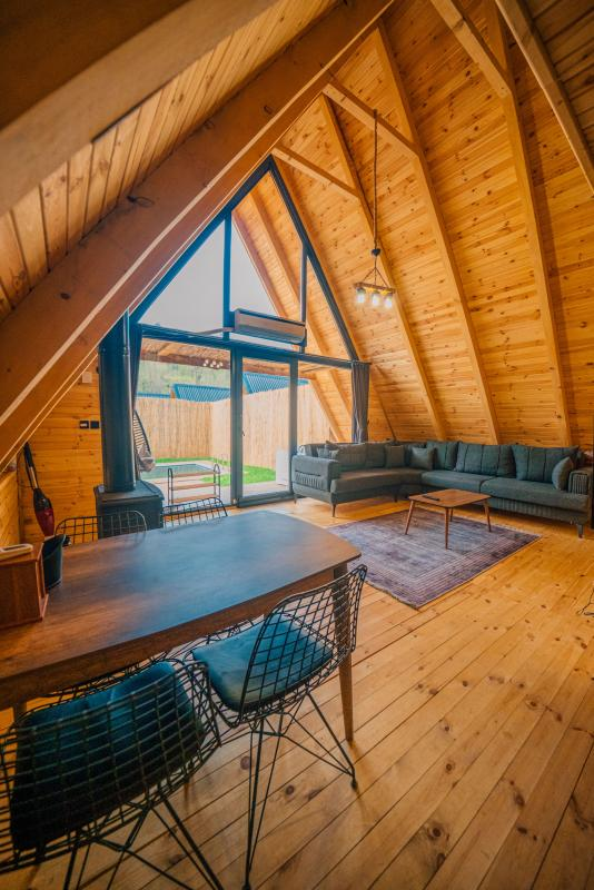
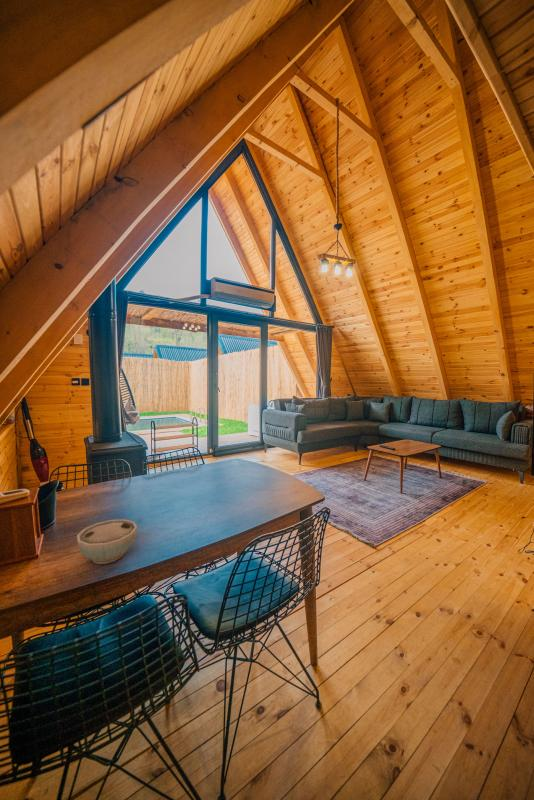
+ bowl [76,518,138,565]
